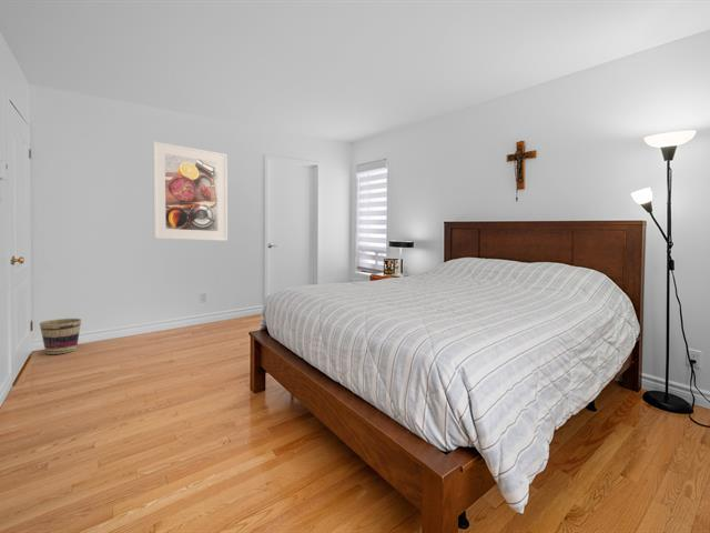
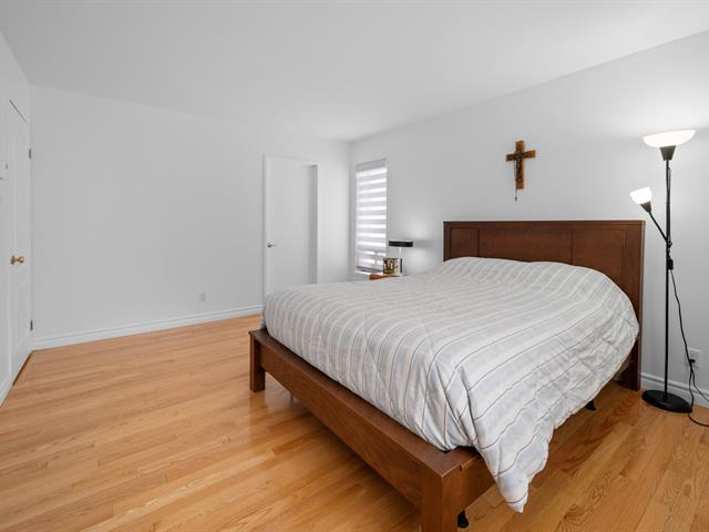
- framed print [152,140,229,242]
- basket [39,318,82,355]
